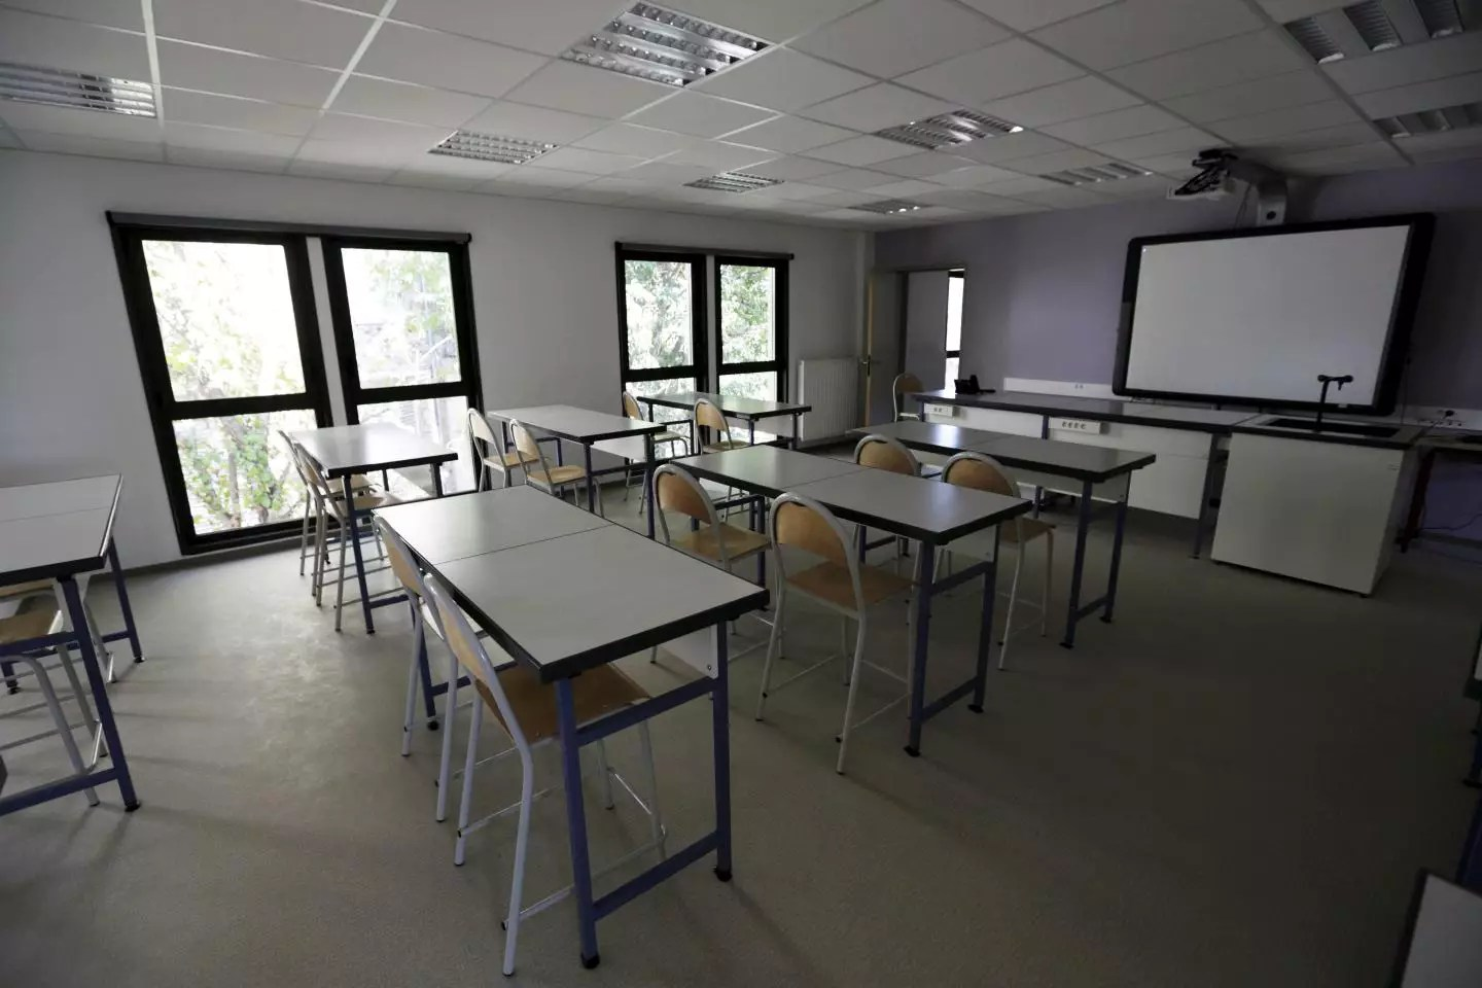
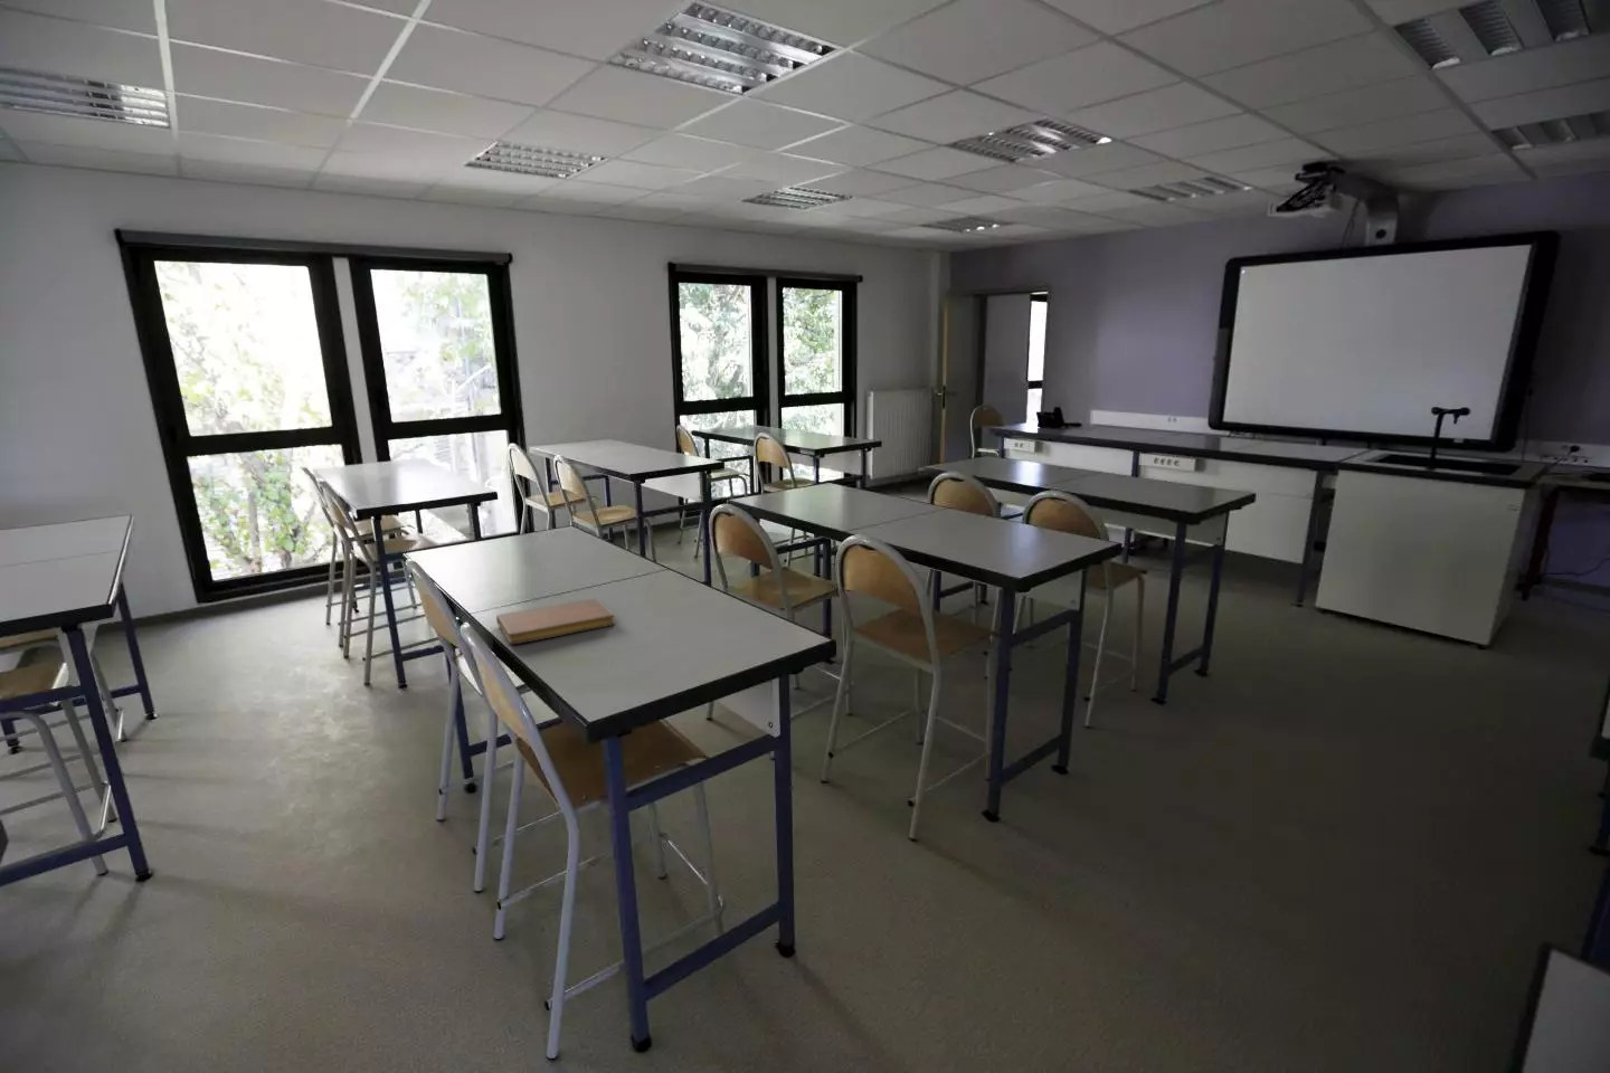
+ notebook [495,596,616,645]
